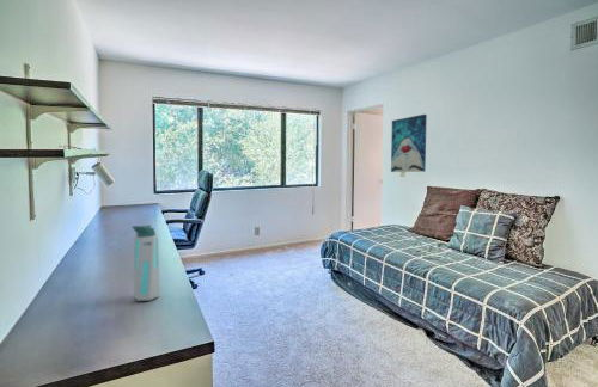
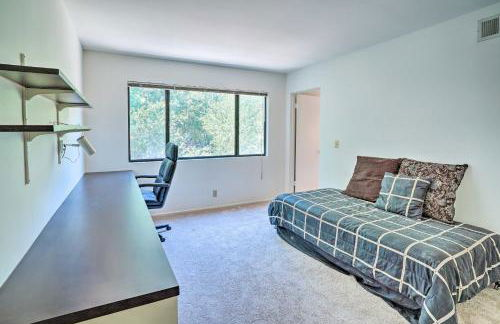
- wall art [390,113,428,173]
- water bottle [132,223,161,302]
